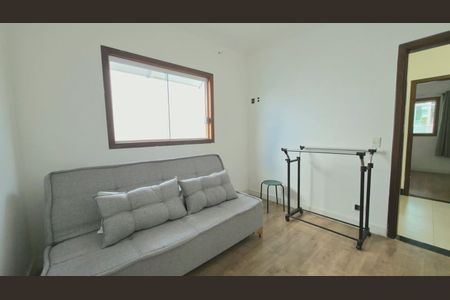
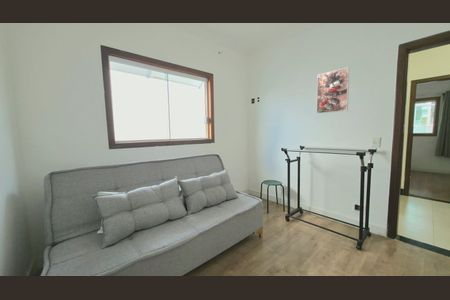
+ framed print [316,66,350,115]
